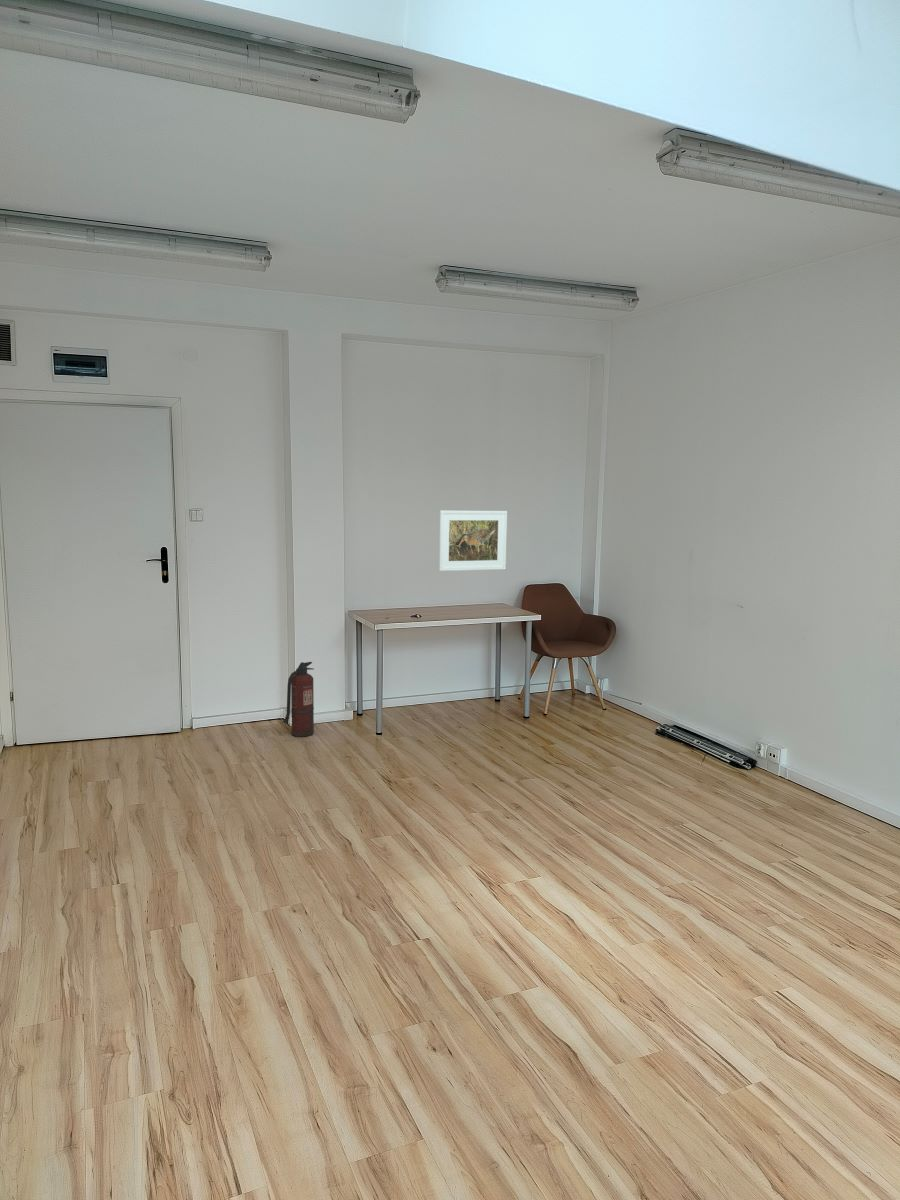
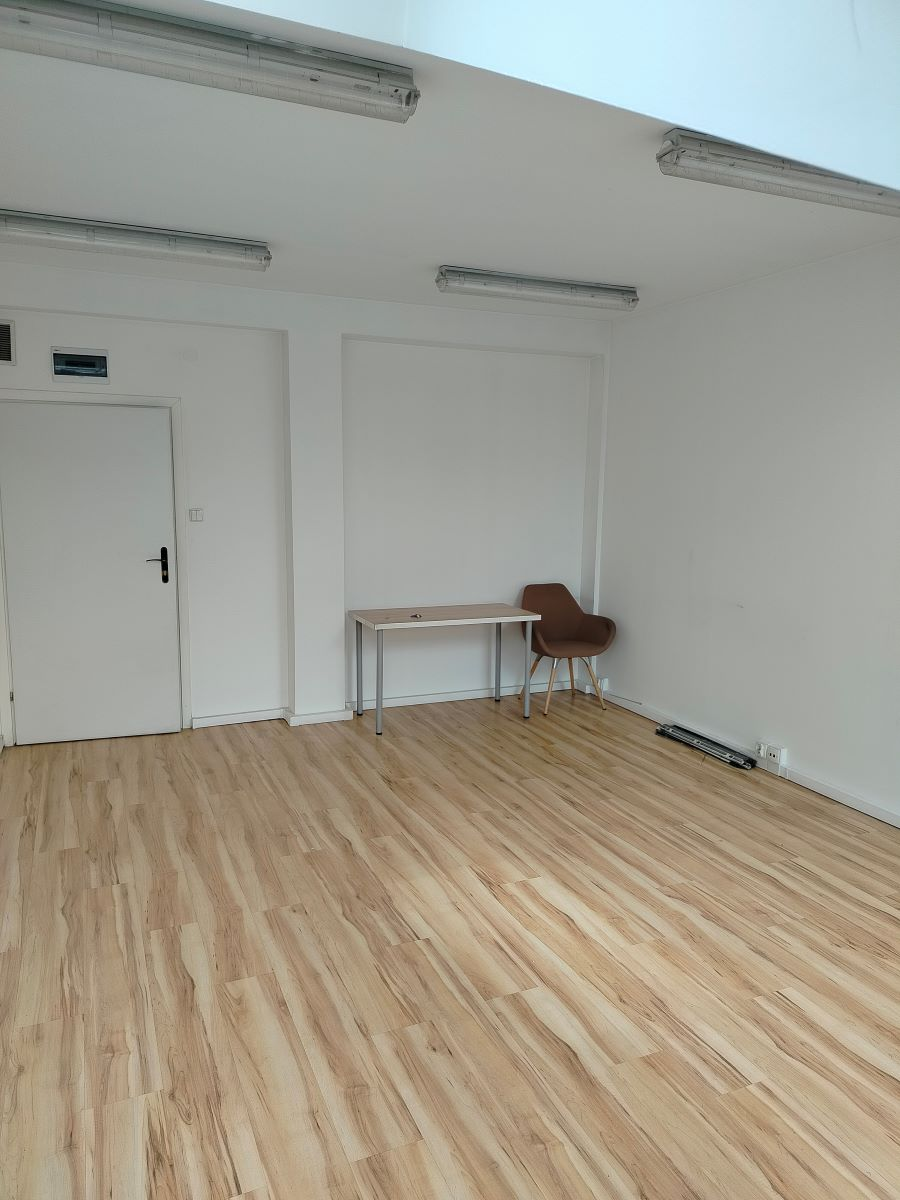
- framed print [438,509,508,572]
- fire extinguisher [282,661,315,738]
